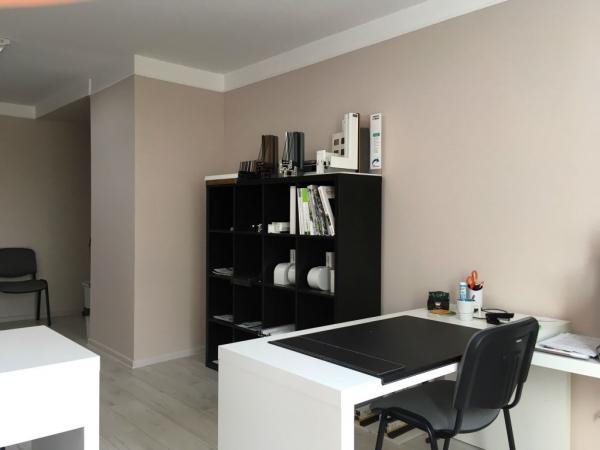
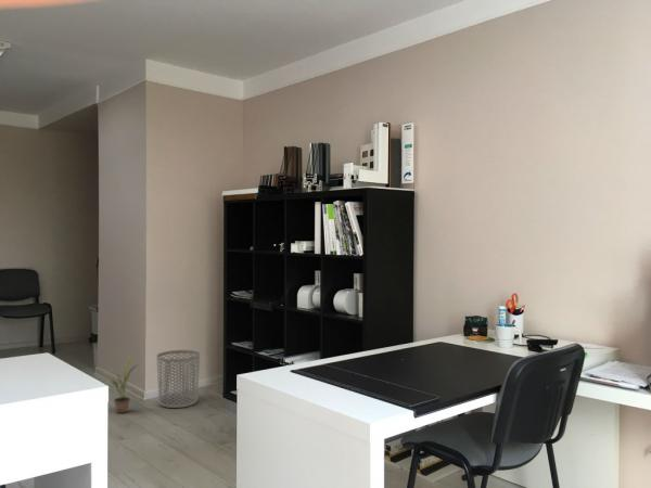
+ potted plant [103,356,142,414]
+ waste bin [156,349,201,409]
